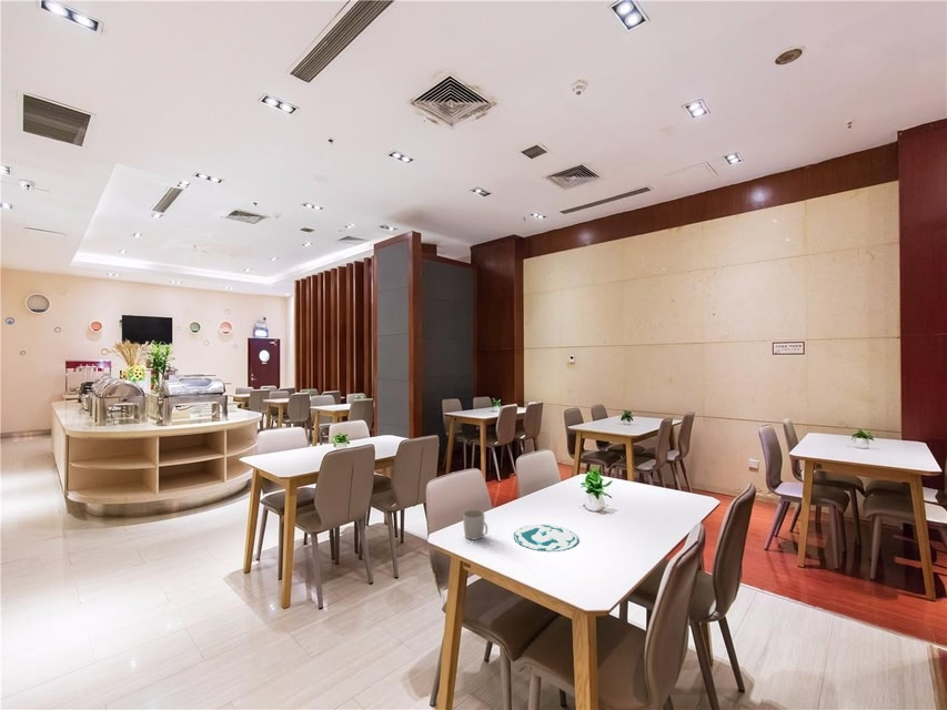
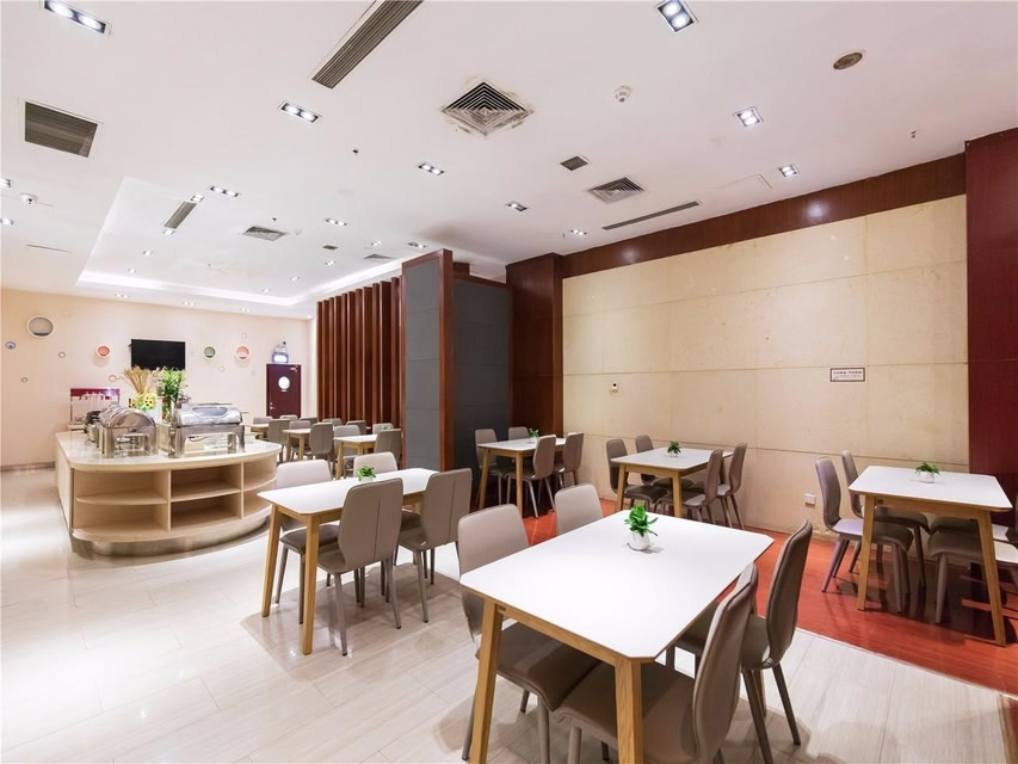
- mug [462,509,488,540]
- plate [513,524,580,552]
